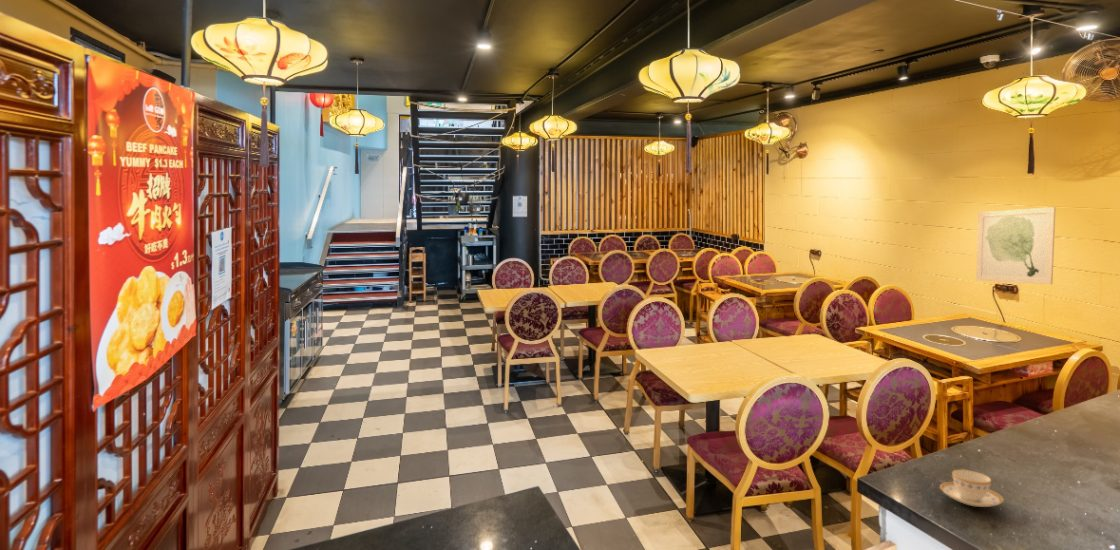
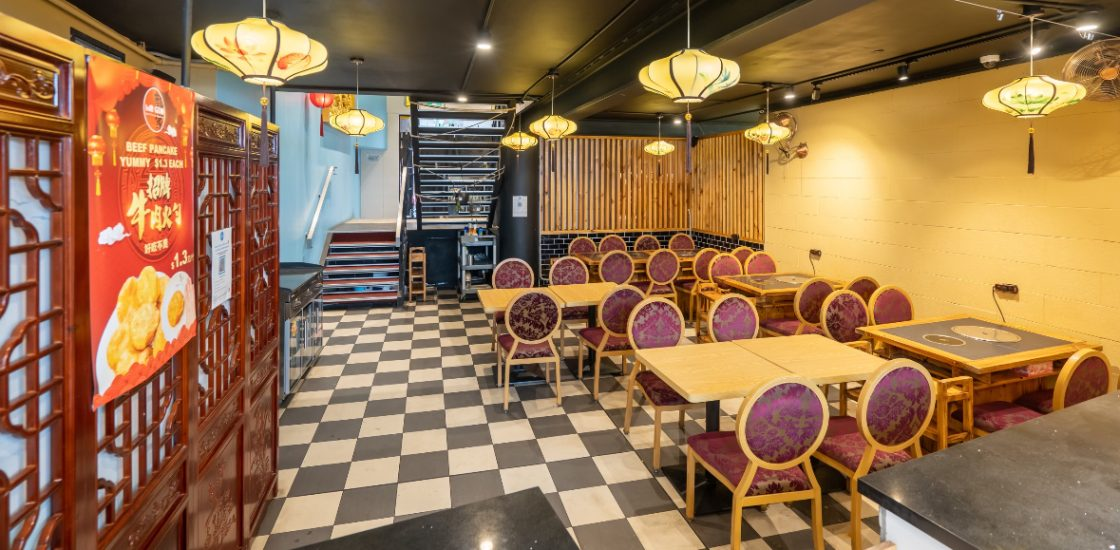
- wall art [975,206,1056,285]
- teacup [939,469,1004,508]
